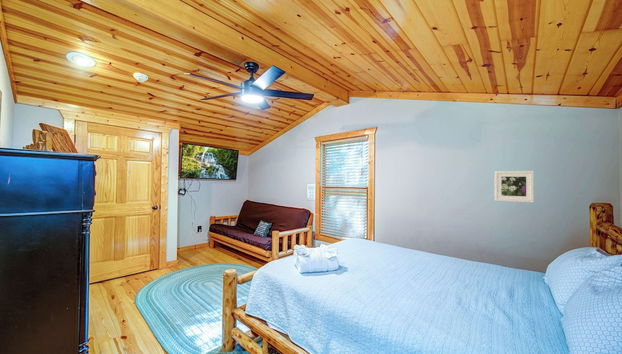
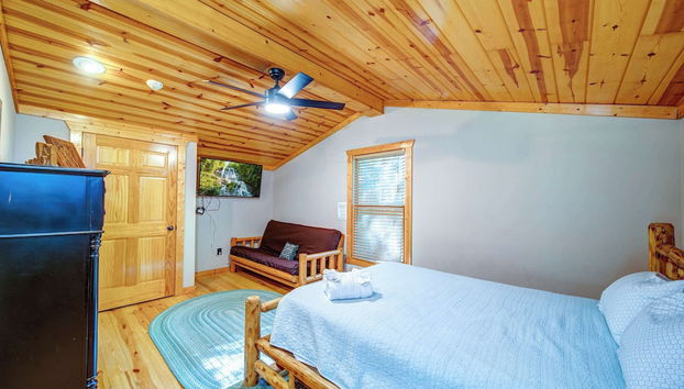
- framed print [494,170,535,204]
